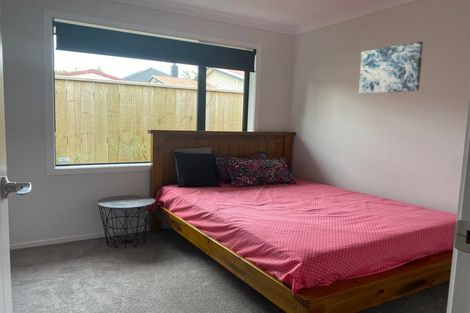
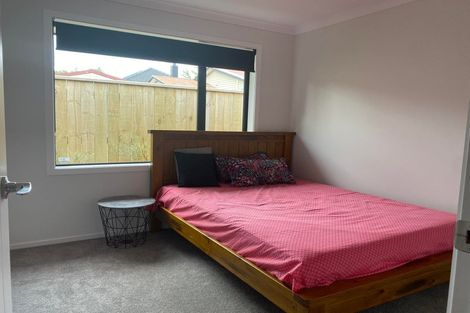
- wall art [358,40,424,95]
